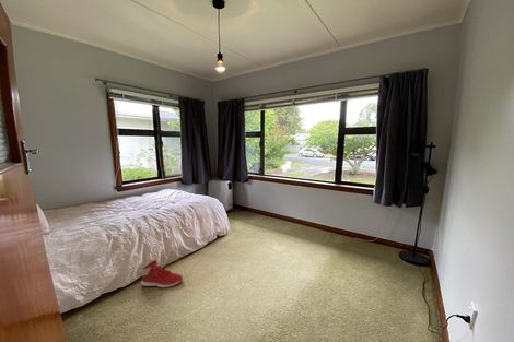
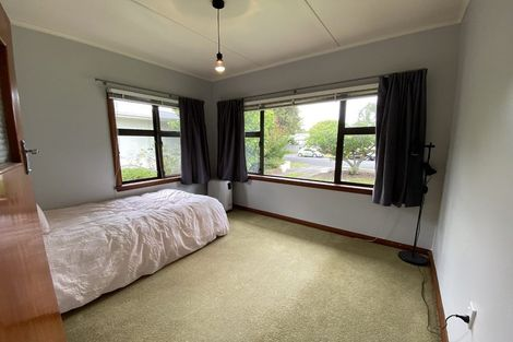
- sneaker [140,259,184,290]
